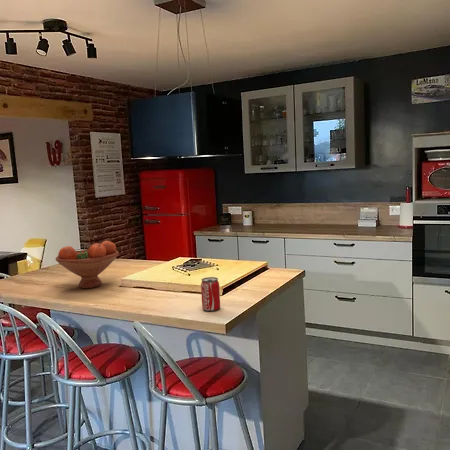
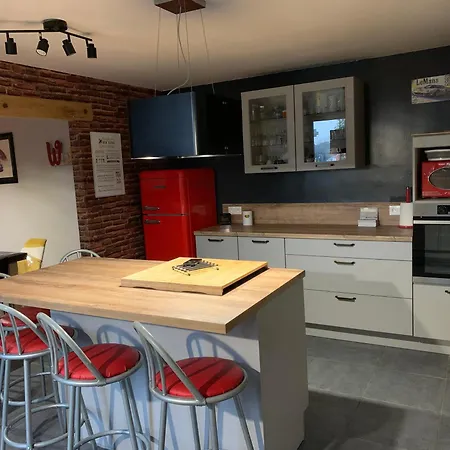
- beverage can [200,276,221,312]
- fruit bowl [55,240,120,289]
